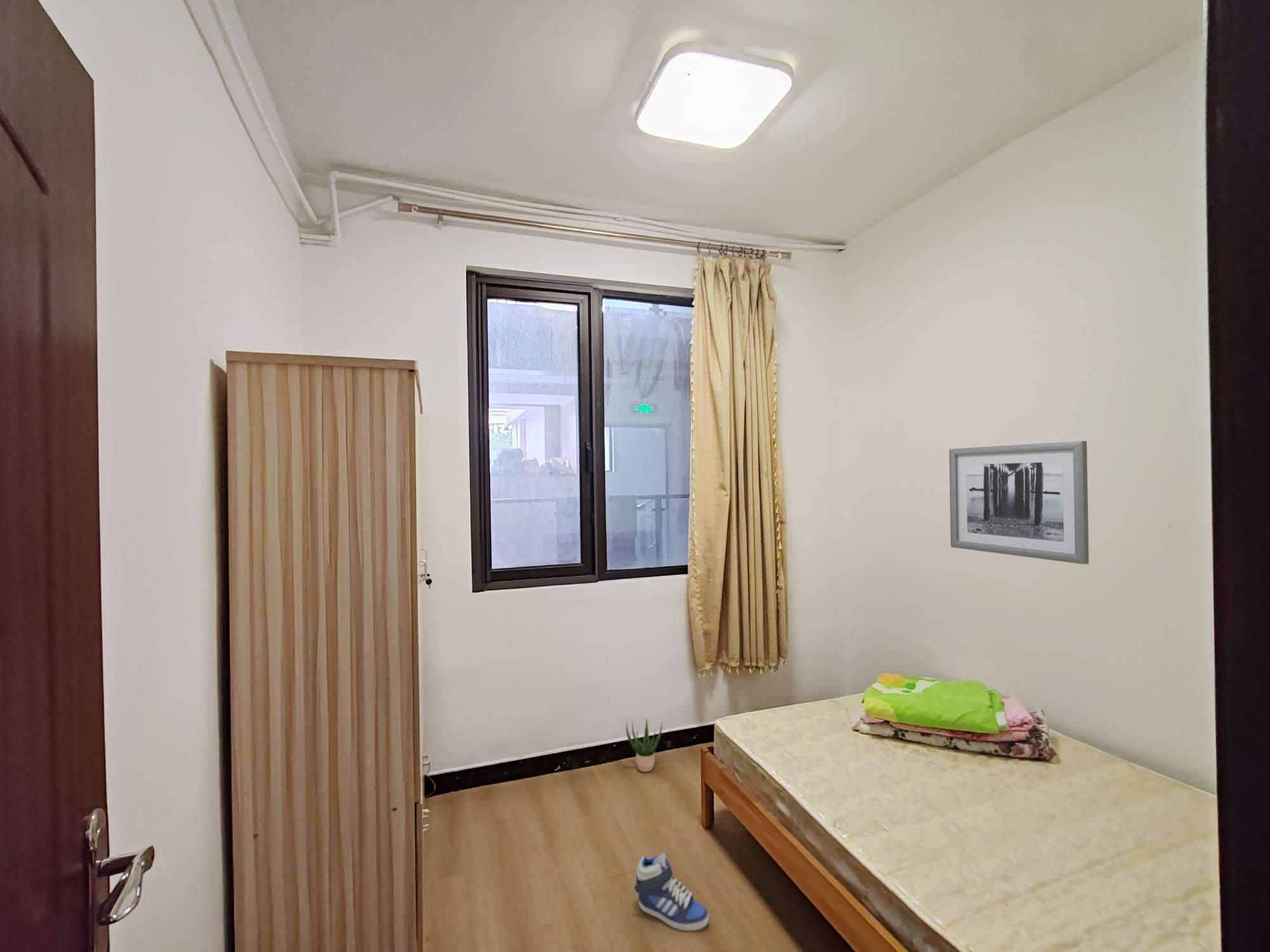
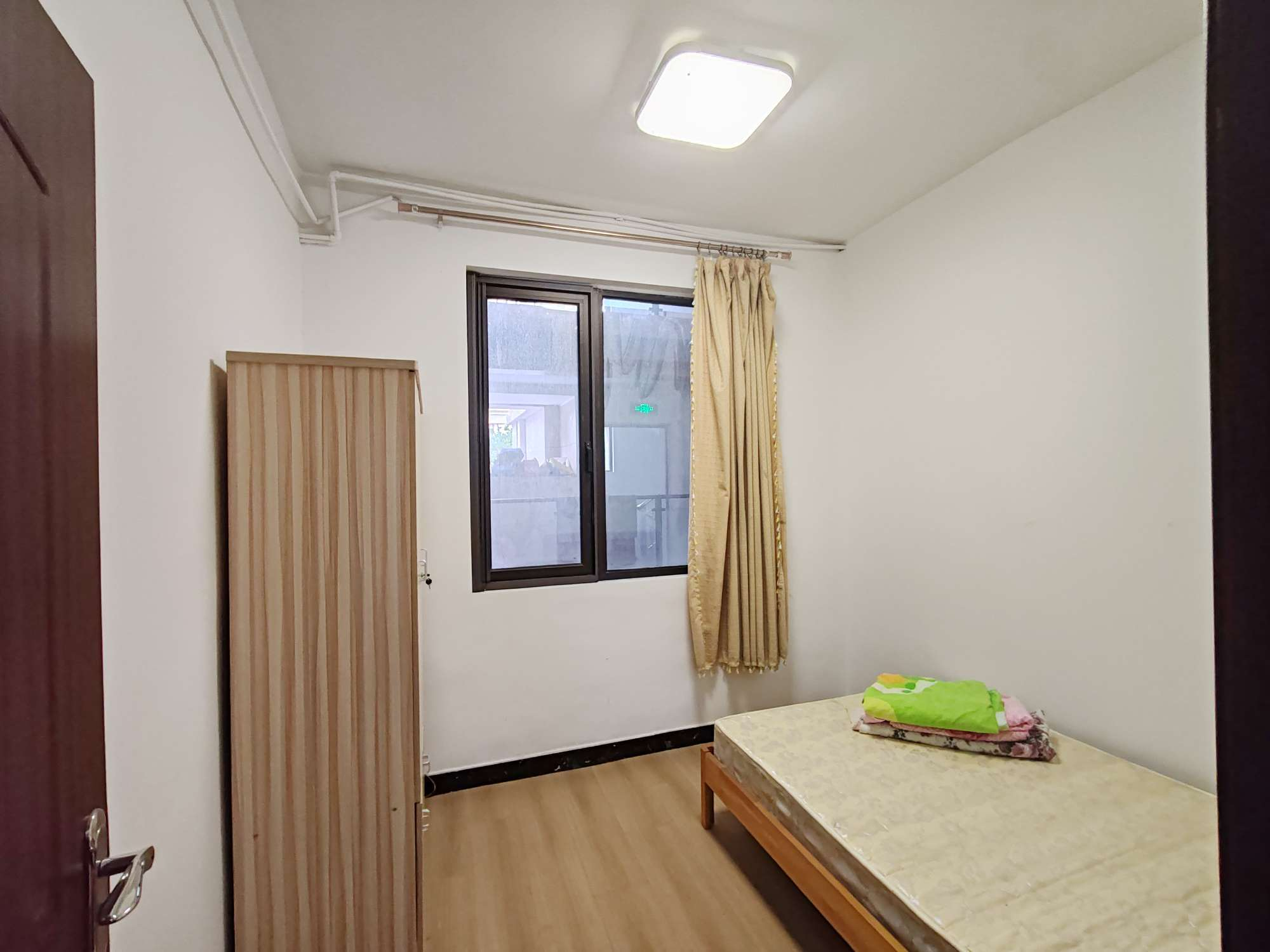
- wall art [949,440,1090,565]
- sneaker [634,852,709,931]
- potted plant [625,717,663,772]
